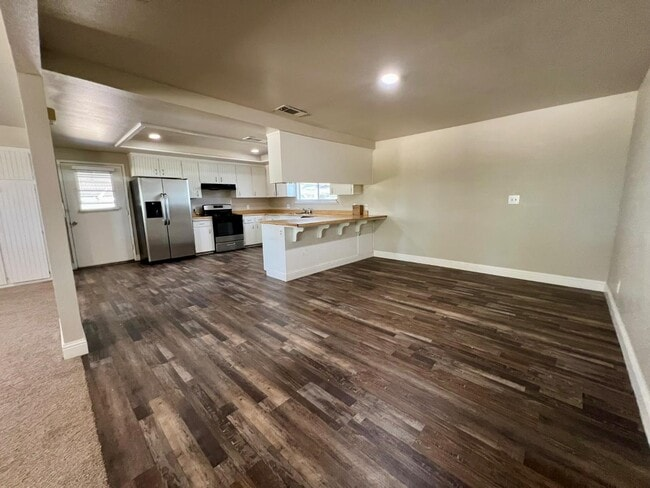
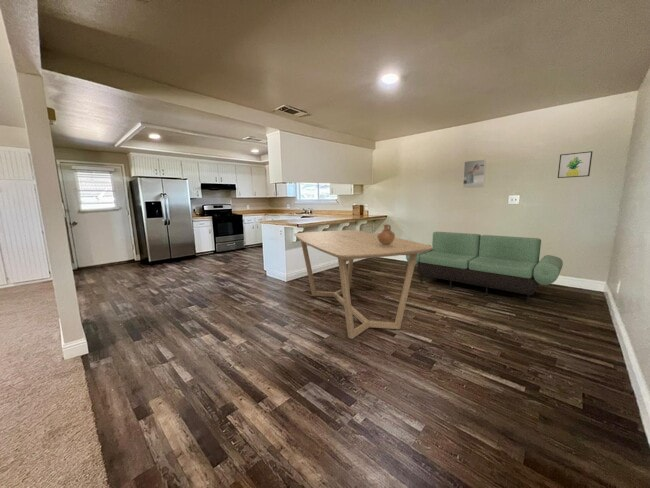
+ dining table [293,229,433,340]
+ sofa [405,231,564,305]
+ ceramic jug [377,223,396,247]
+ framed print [462,158,487,189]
+ wall art [557,150,594,179]
